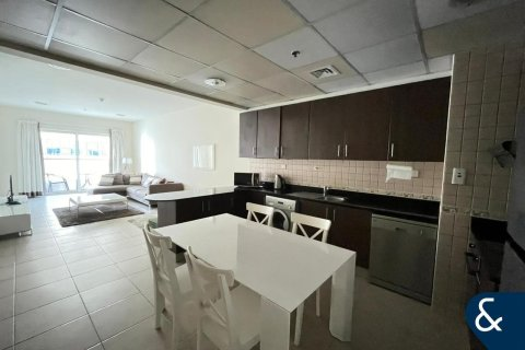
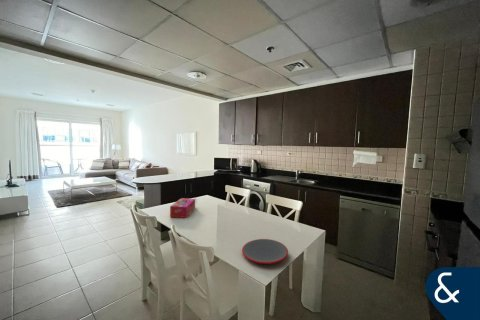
+ tissue box [169,197,196,219]
+ plate [241,238,289,265]
